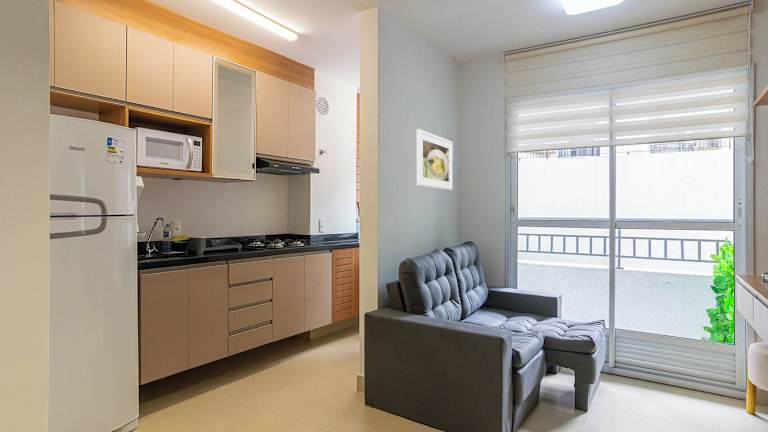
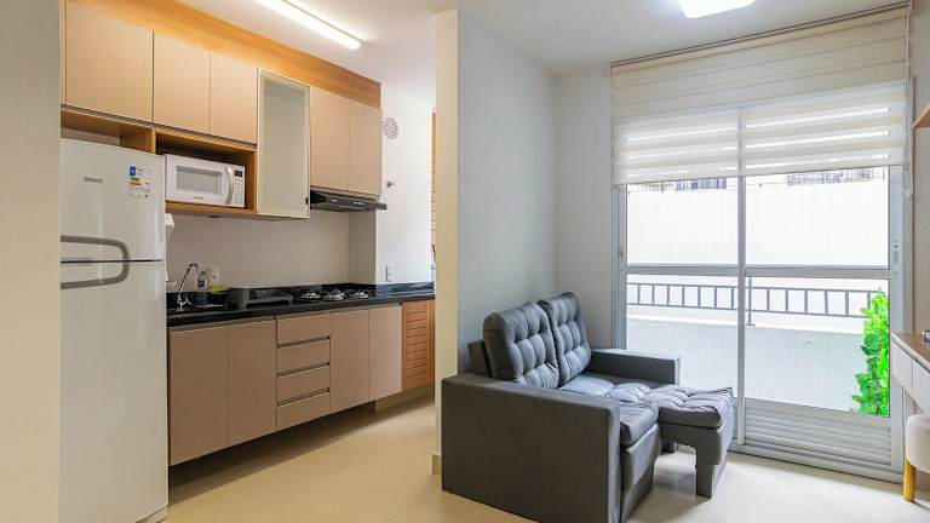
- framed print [416,128,454,191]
